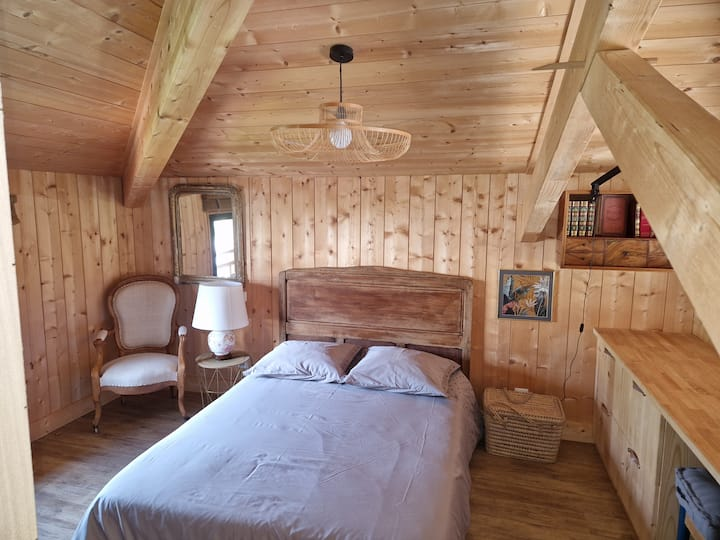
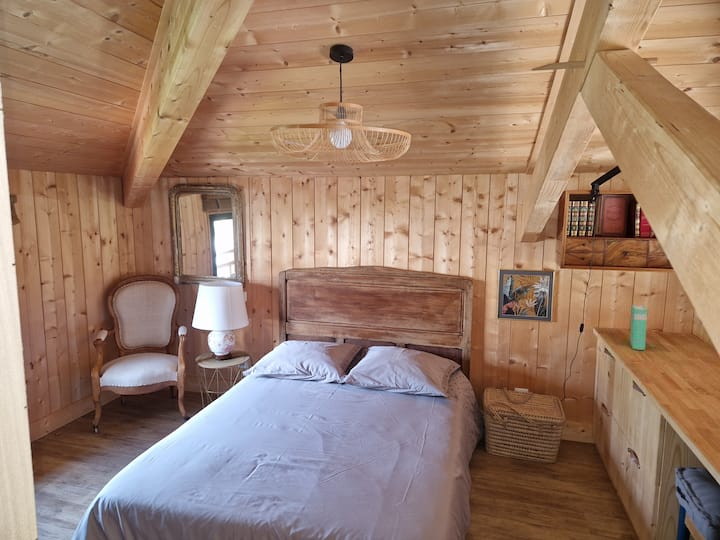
+ book [629,304,648,351]
